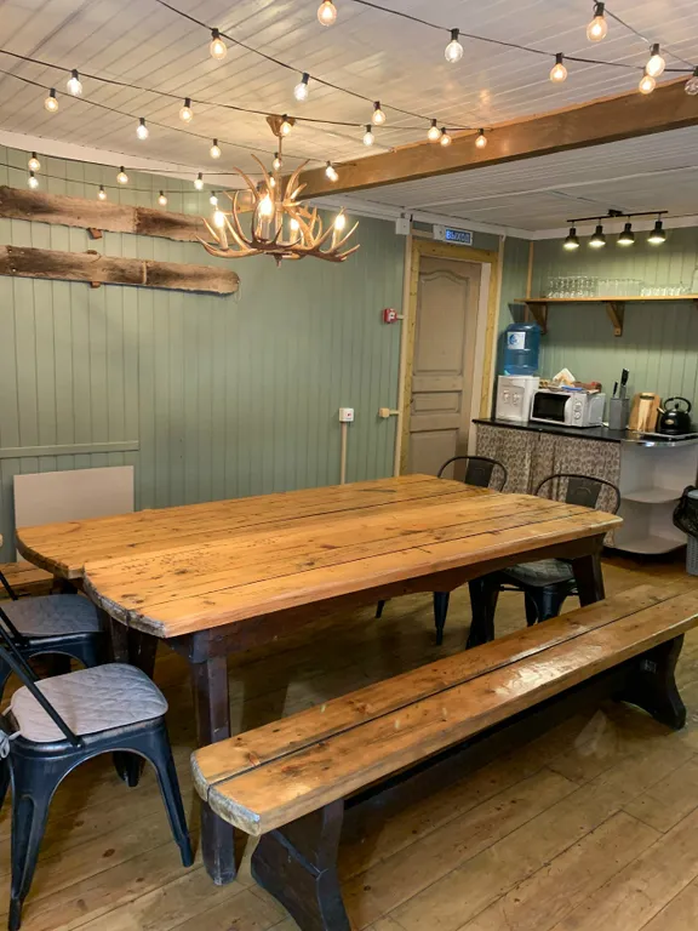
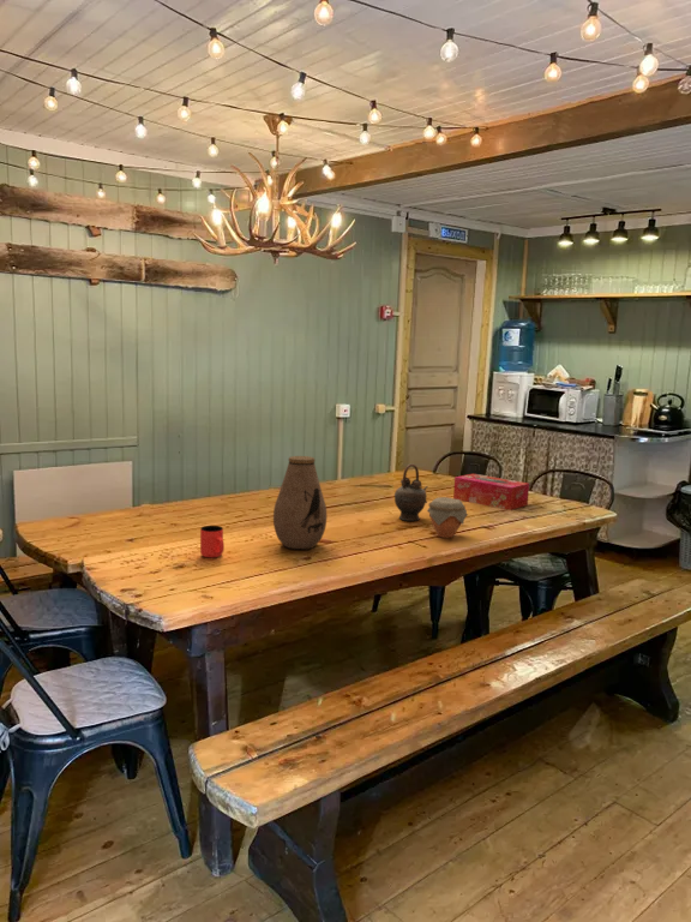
+ jar [426,496,469,539]
+ vase [272,455,328,551]
+ tissue box [452,473,530,511]
+ cup [199,525,226,558]
+ teapot [393,462,429,522]
